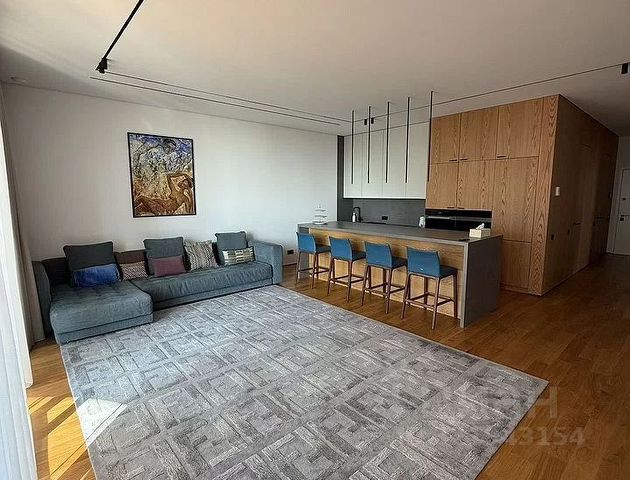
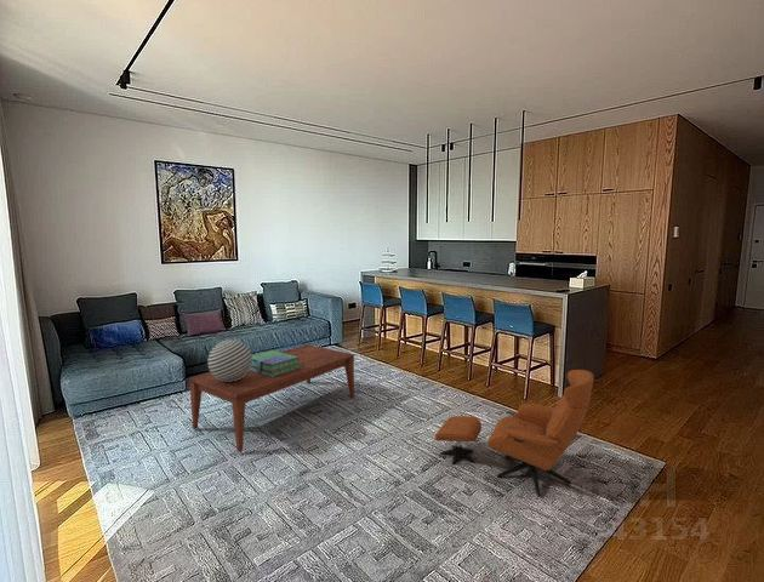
+ stack of books [250,349,301,377]
+ decorative ball [206,338,252,382]
+ coffee table [188,343,355,453]
+ armchair [434,369,595,497]
